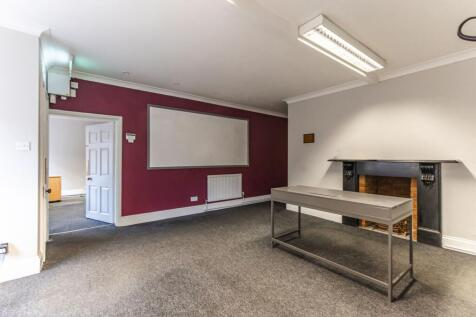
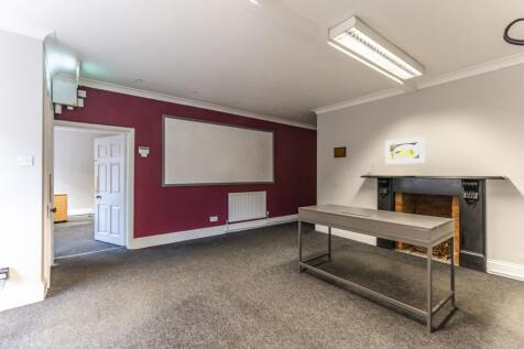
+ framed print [384,135,426,165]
